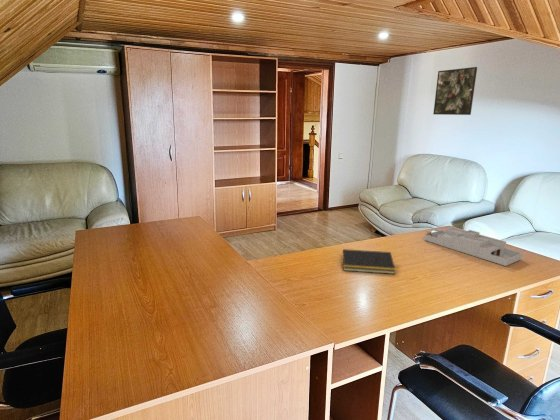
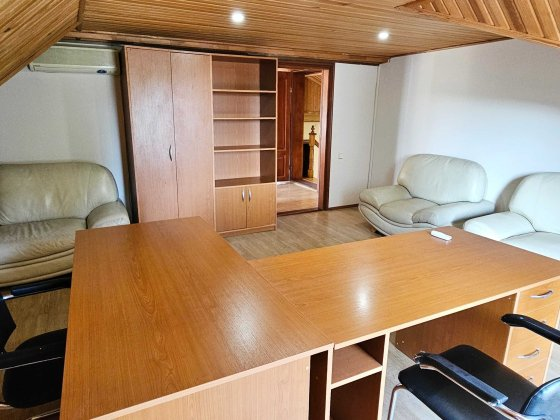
- notepad [340,248,397,275]
- desk organizer [423,227,524,267]
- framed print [432,66,478,116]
